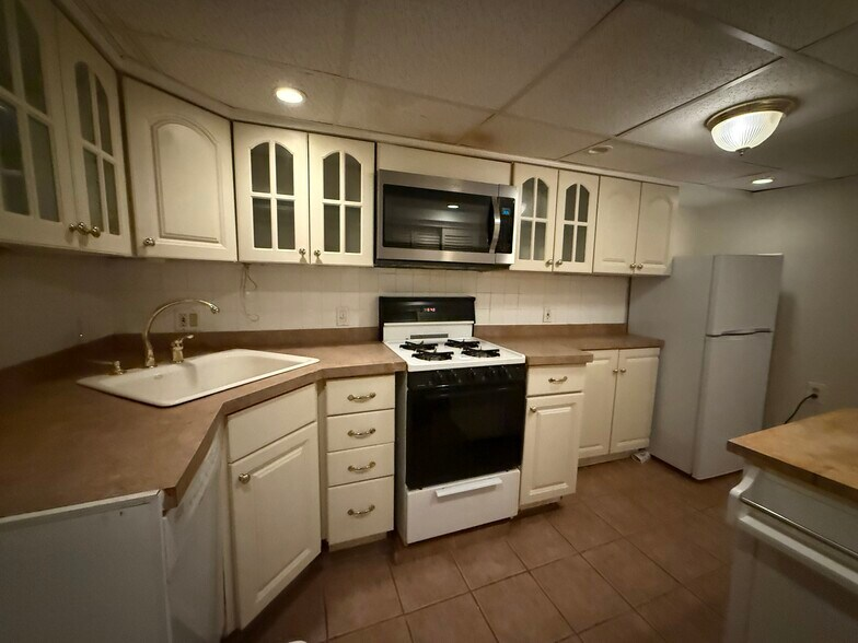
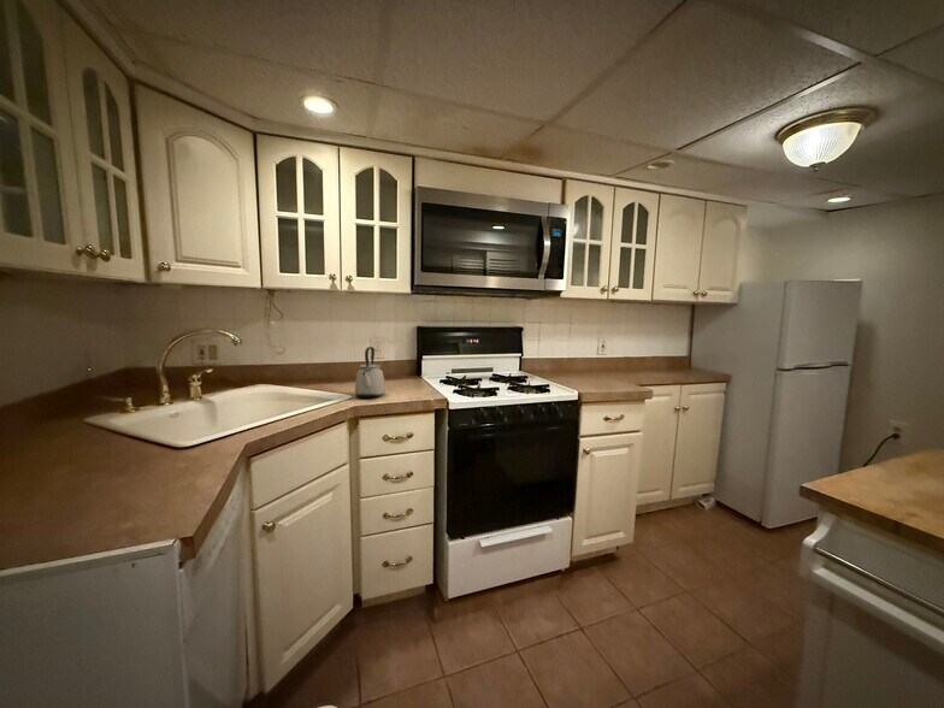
+ kettle [354,346,387,399]
